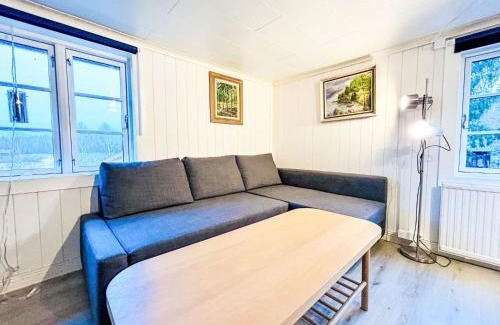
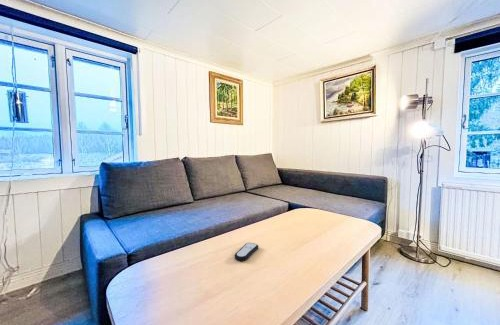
+ remote control [234,242,259,262]
